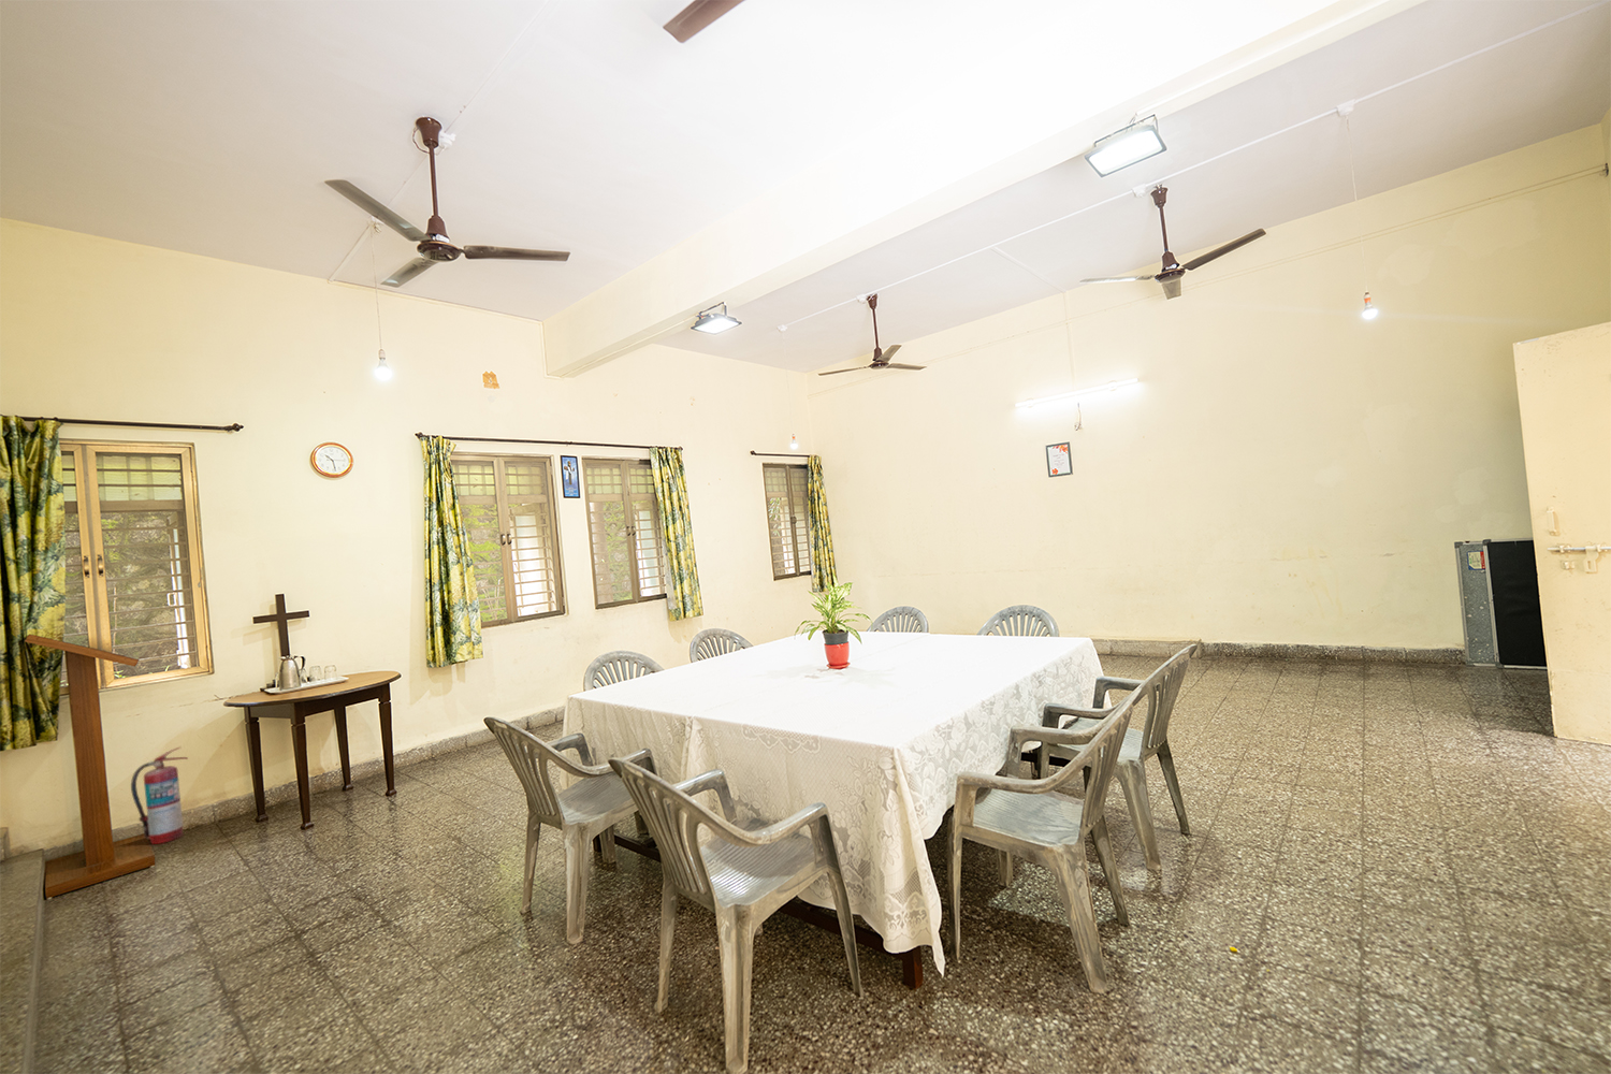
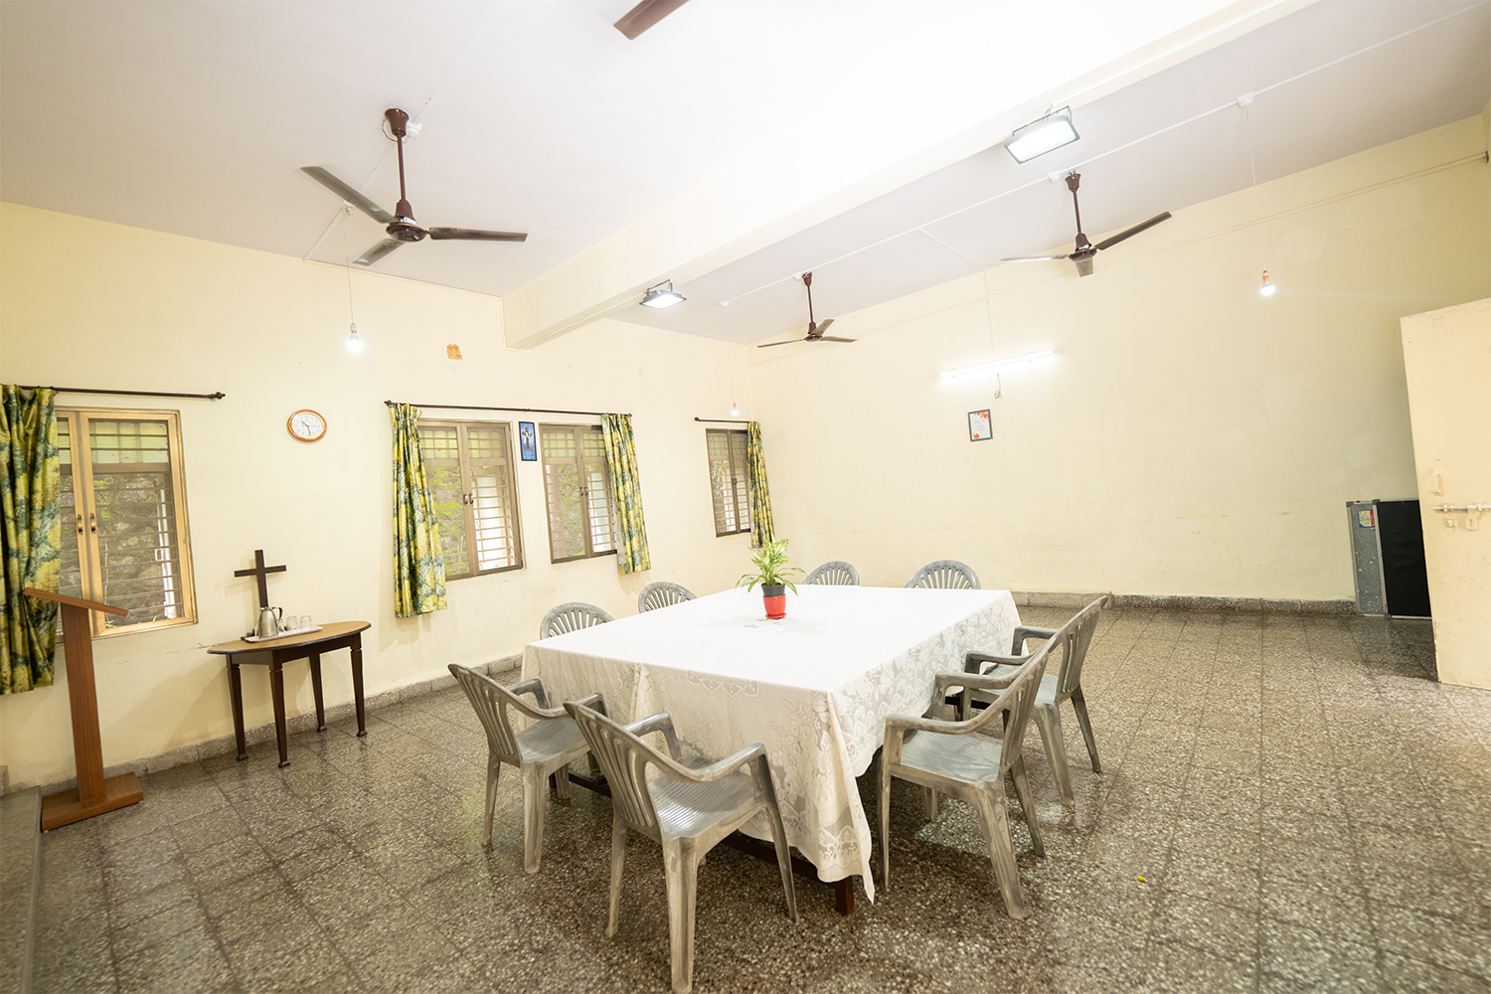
- fire extinguisher [129,747,189,845]
